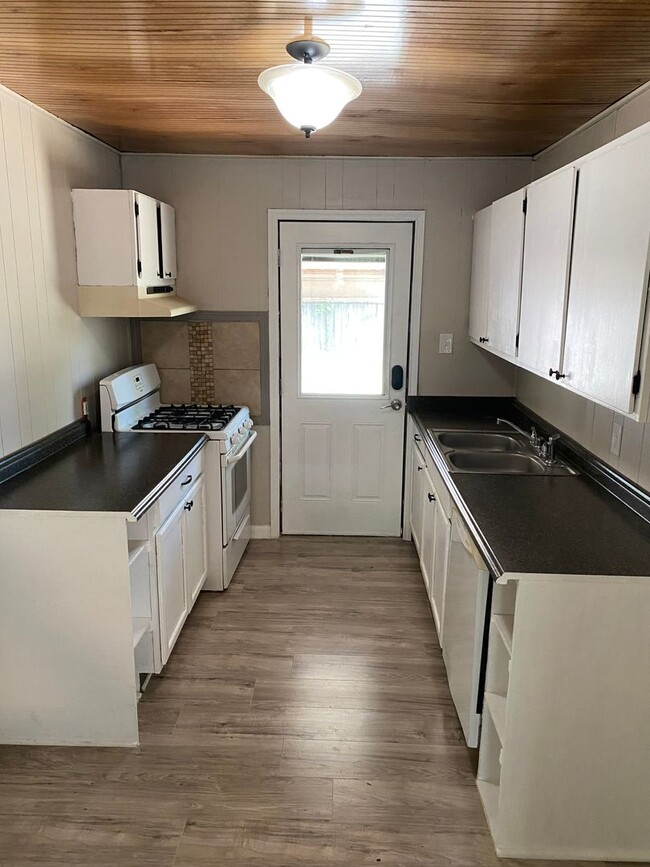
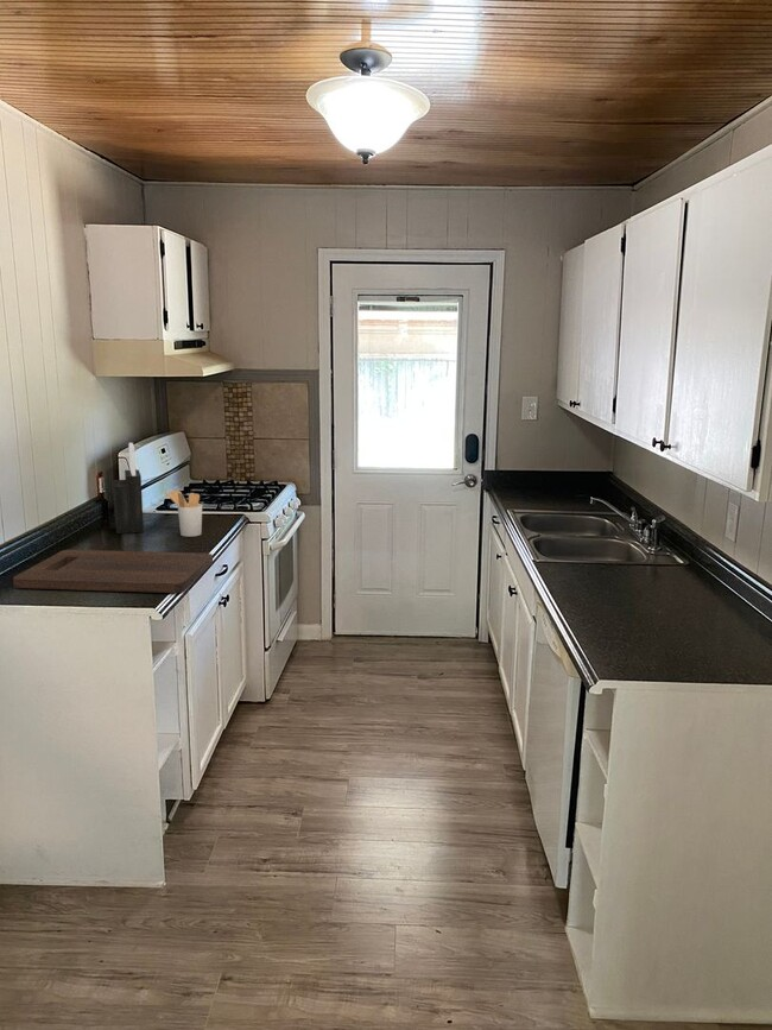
+ utensil holder [165,489,203,538]
+ knife block [109,442,145,535]
+ cutting board [12,549,214,594]
